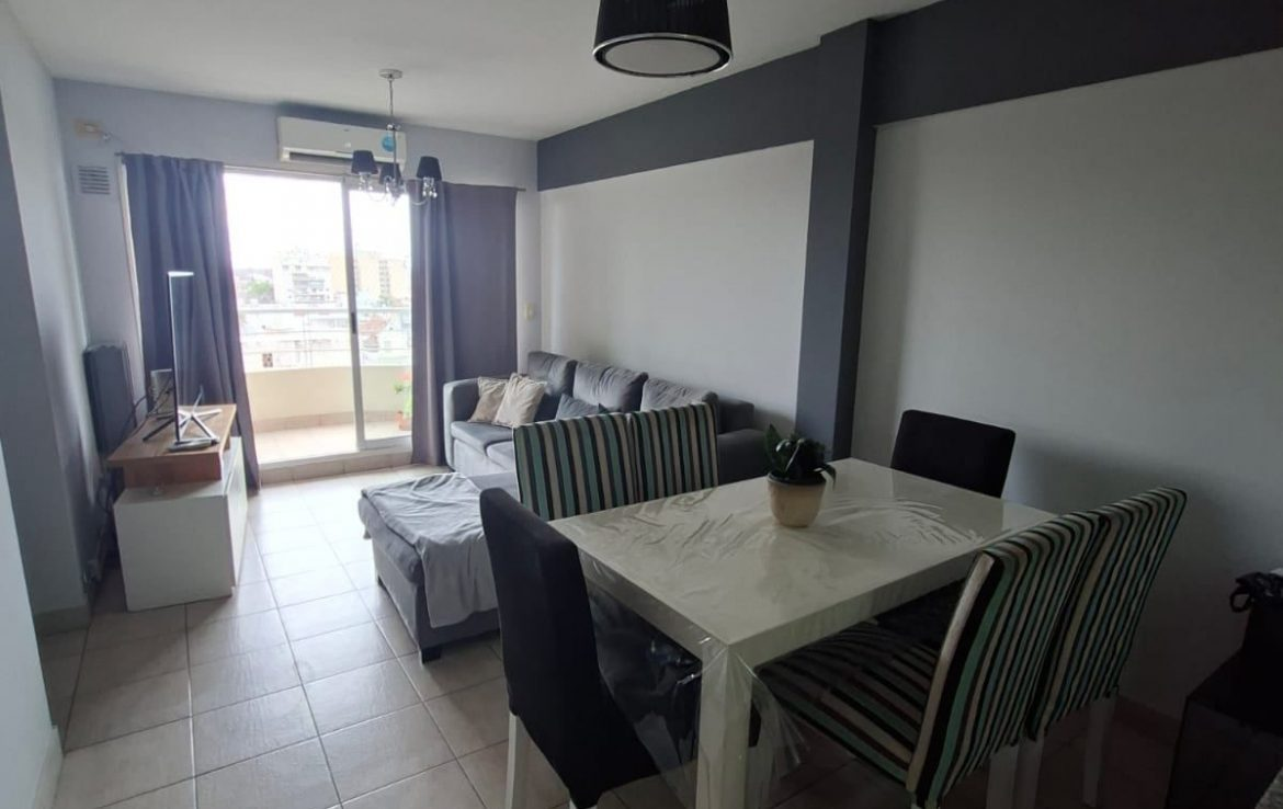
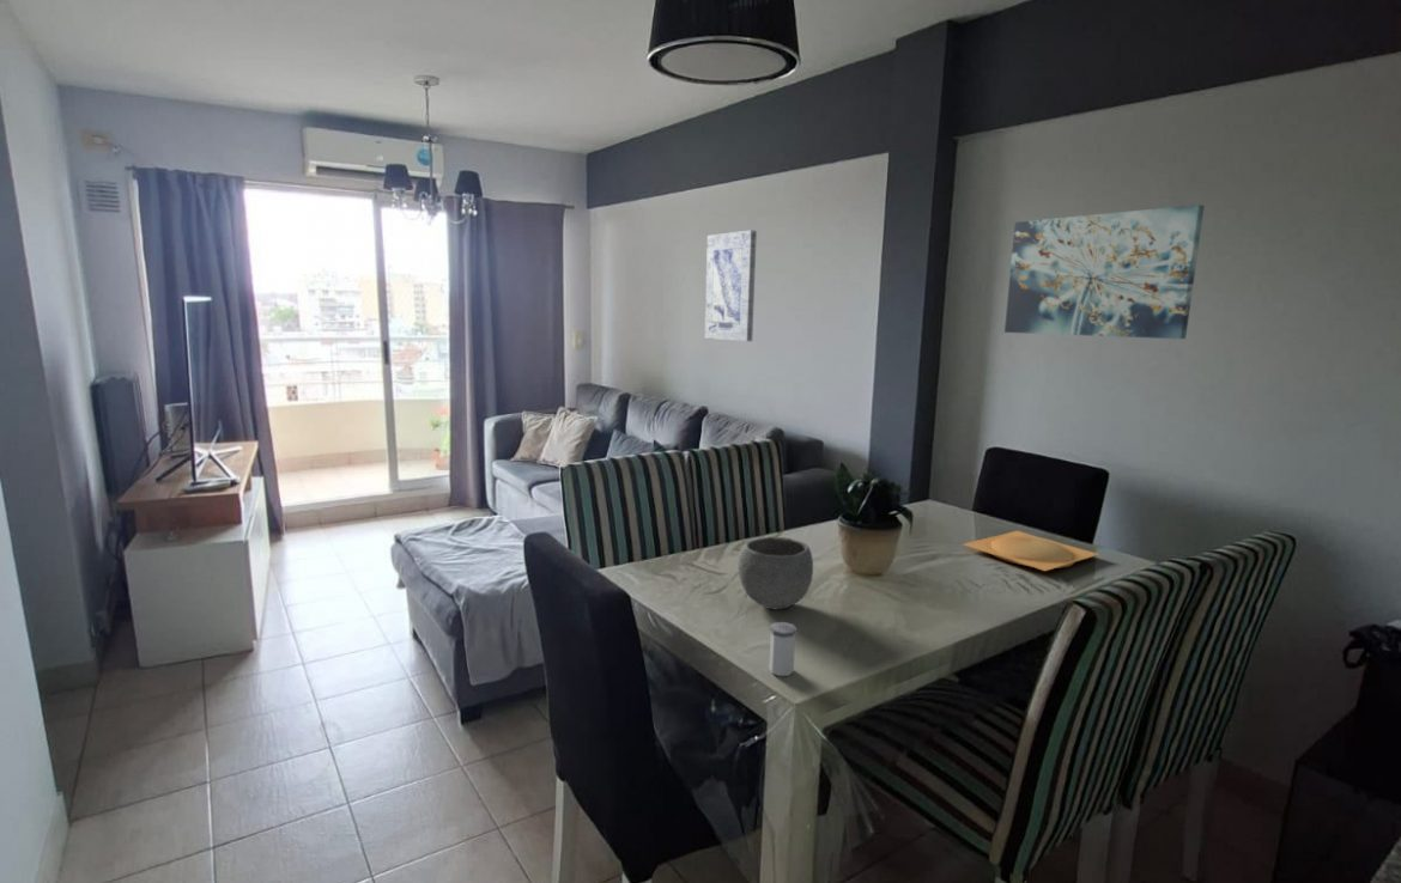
+ salt shaker [768,621,799,677]
+ wall art [704,229,758,342]
+ plate [963,530,1098,572]
+ wall art [1003,203,1206,340]
+ bowl [736,536,814,610]
